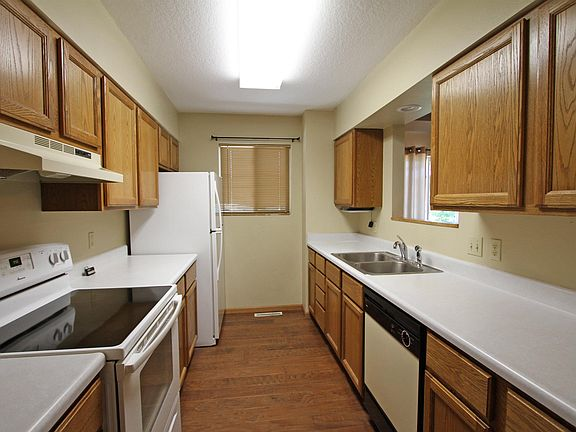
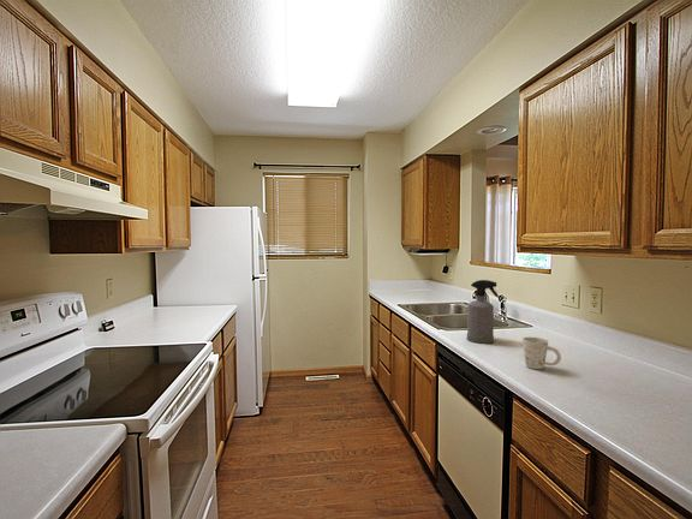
+ spray bottle [466,279,500,344]
+ mug [521,336,562,370]
